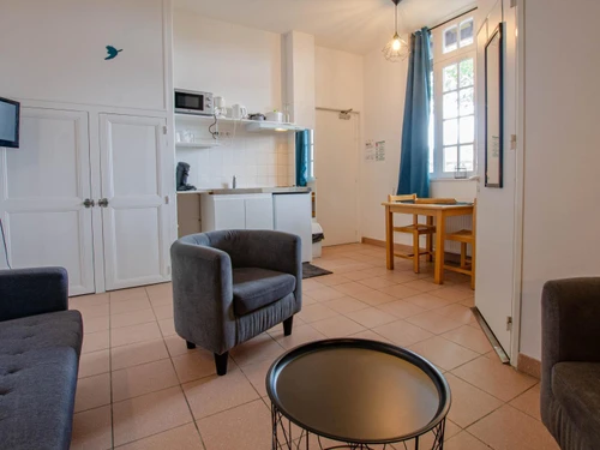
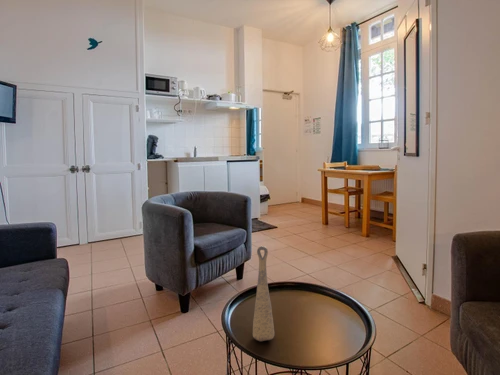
+ decorative vase [252,245,275,342]
